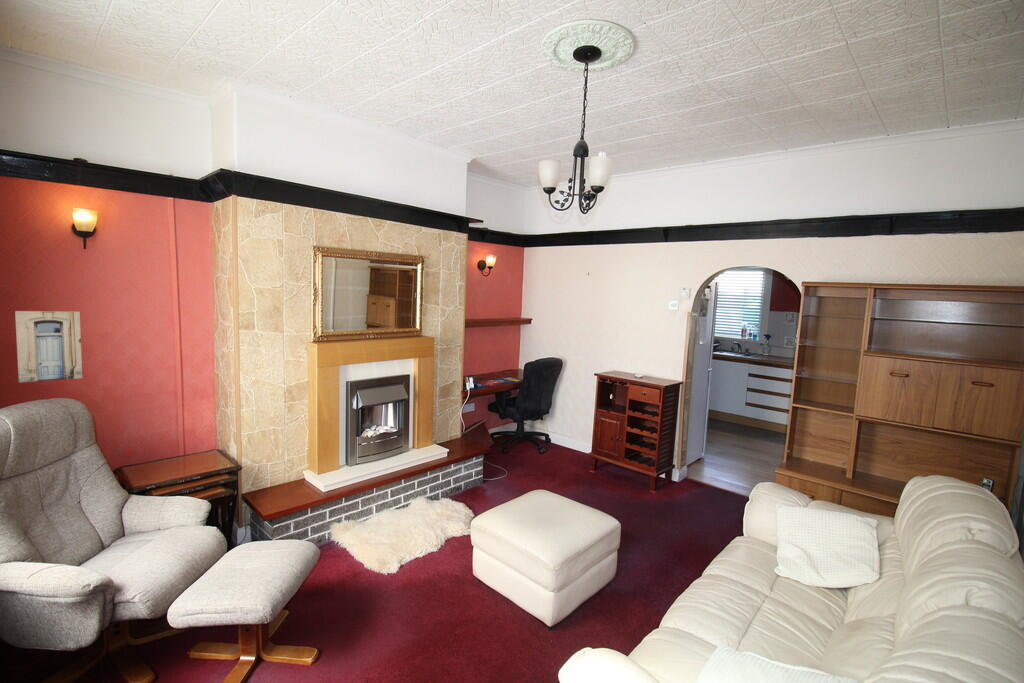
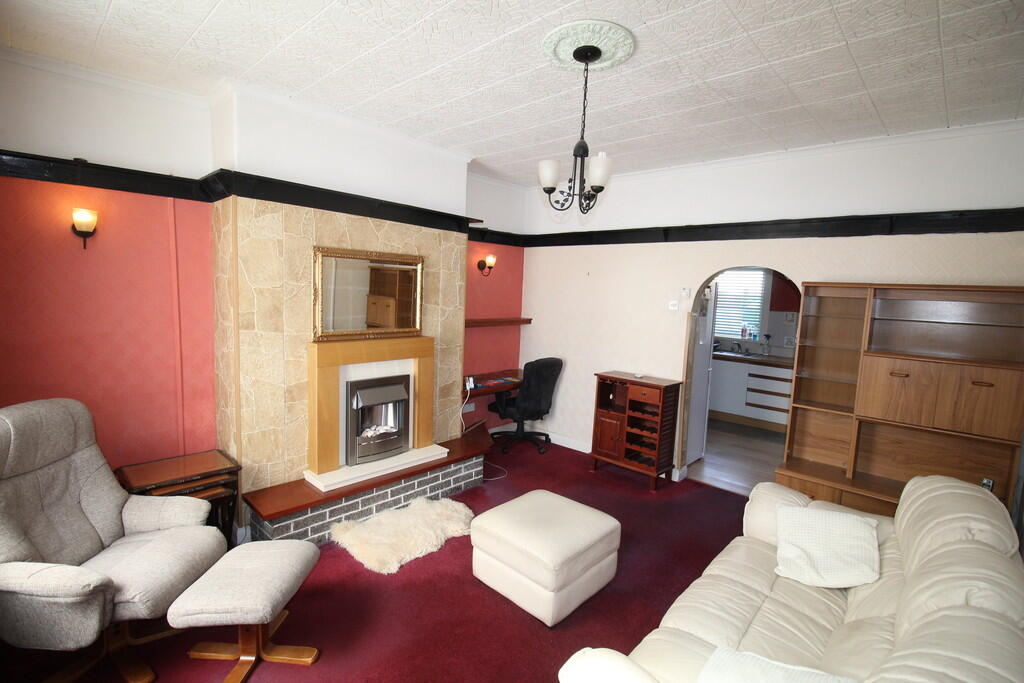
- wall art [14,310,83,383]
